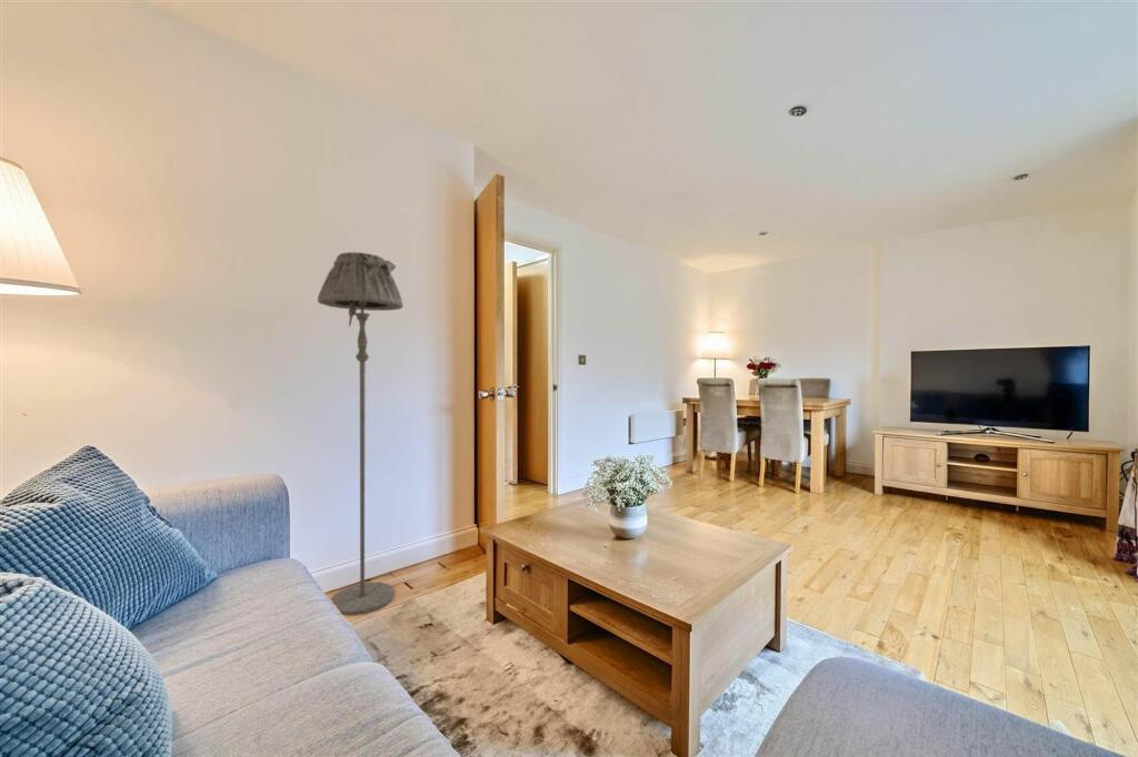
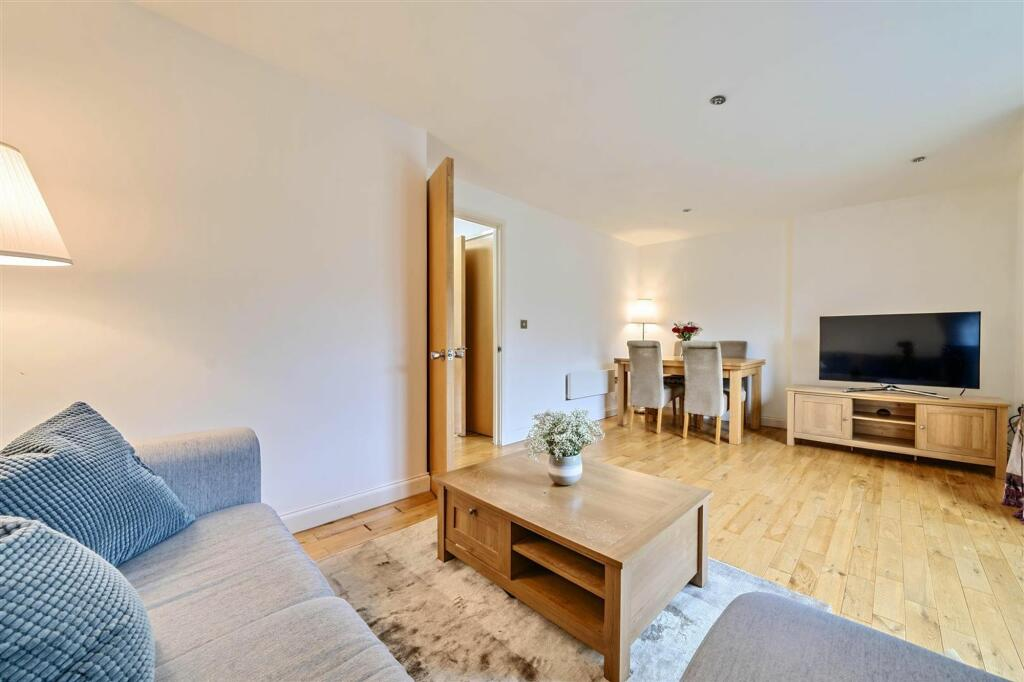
- floor lamp [317,251,405,617]
